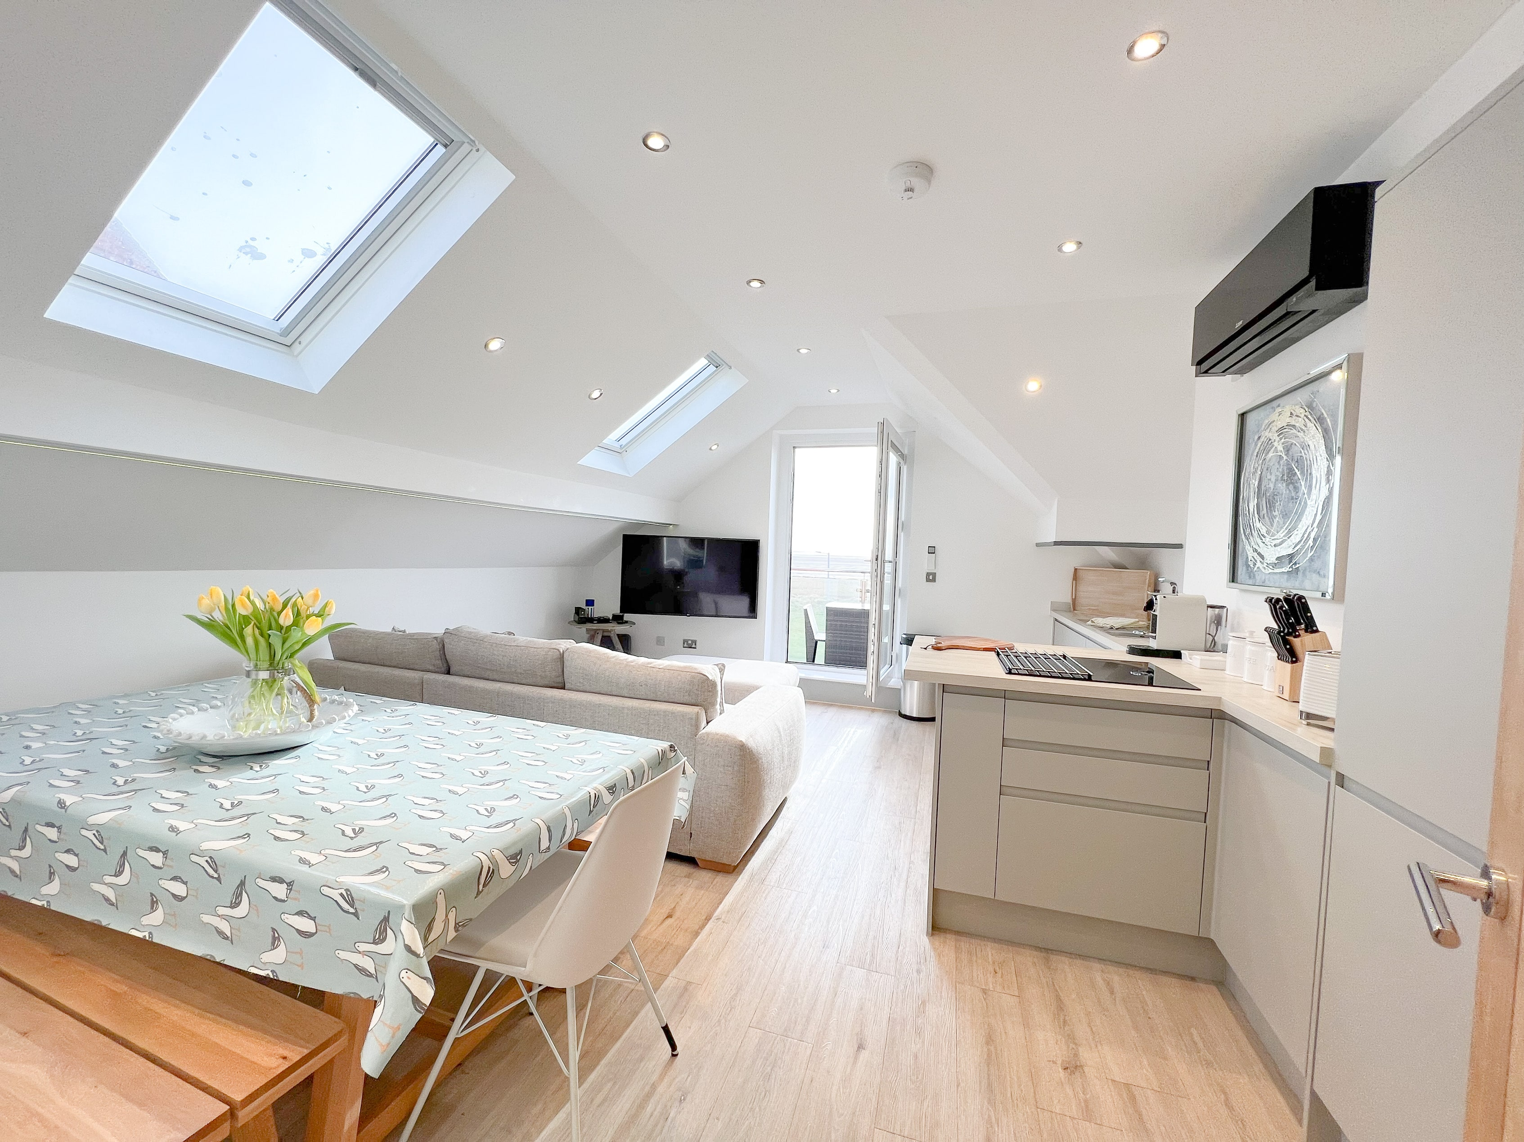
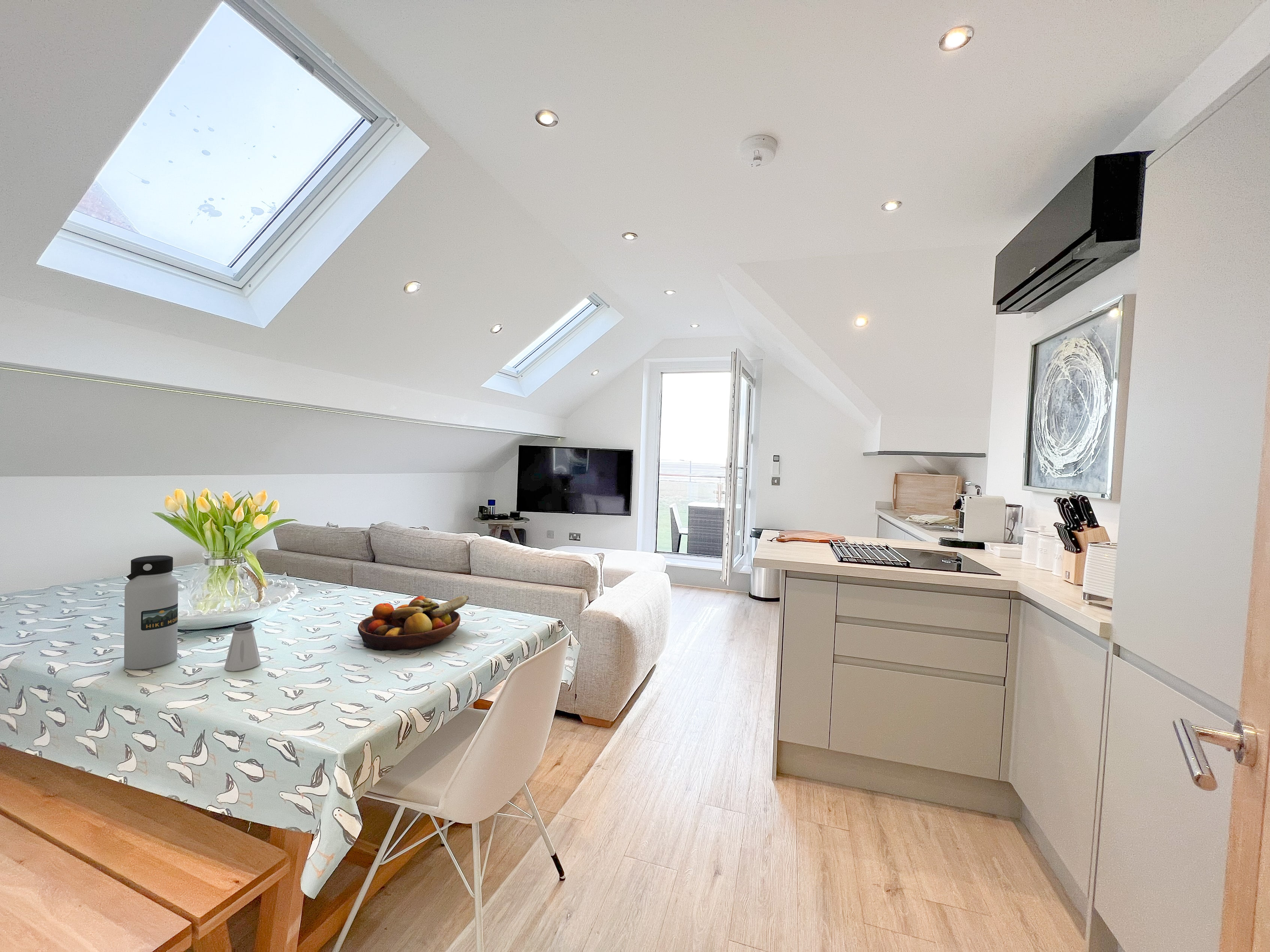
+ water bottle [124,555,178,670]
+ saltshaker [224,623,261,672]
+ fruit bowl [357,596,469,651]
